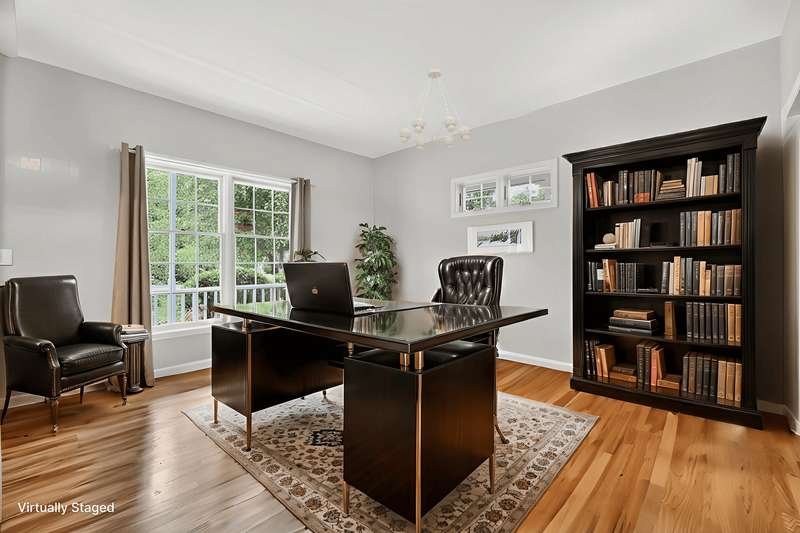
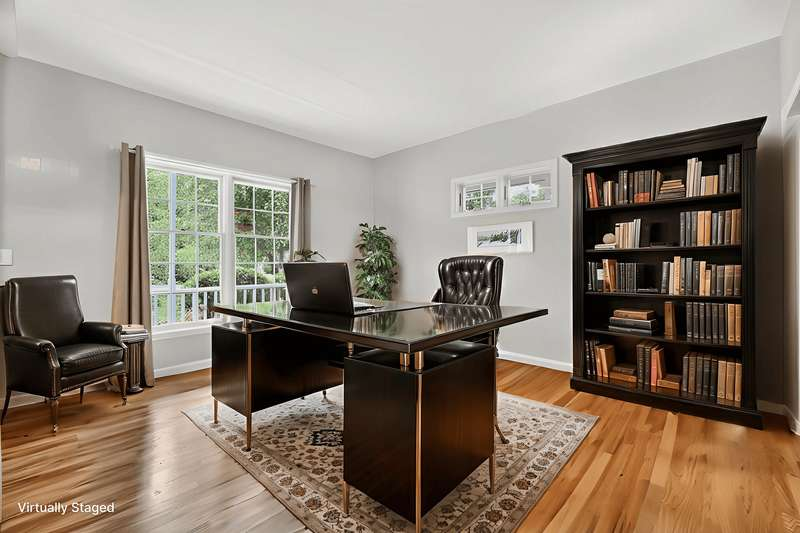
- chandelier [398,68,472,152]
